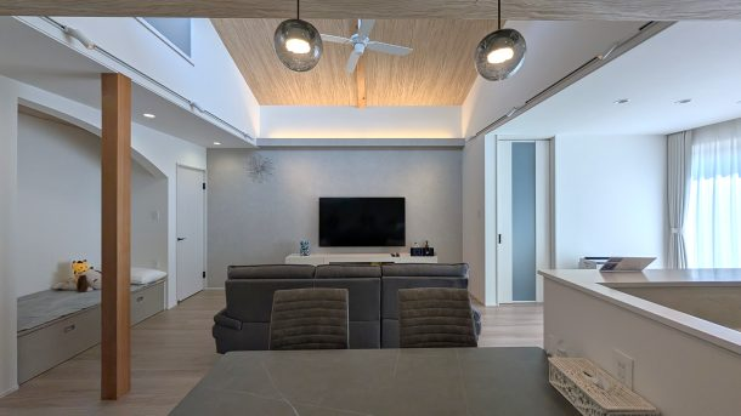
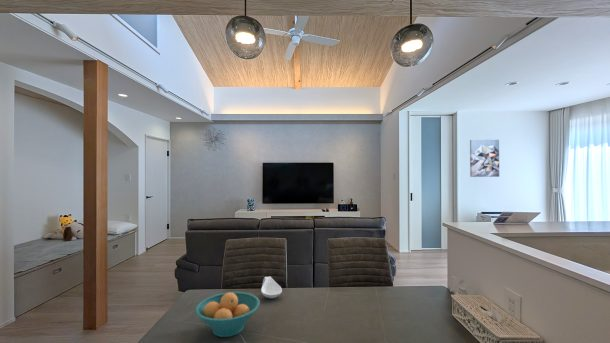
+ spoon rest [260,275,283,299]
+ fruit bowl [194,291,261,338]
+ wall art [469,139,500,178]
